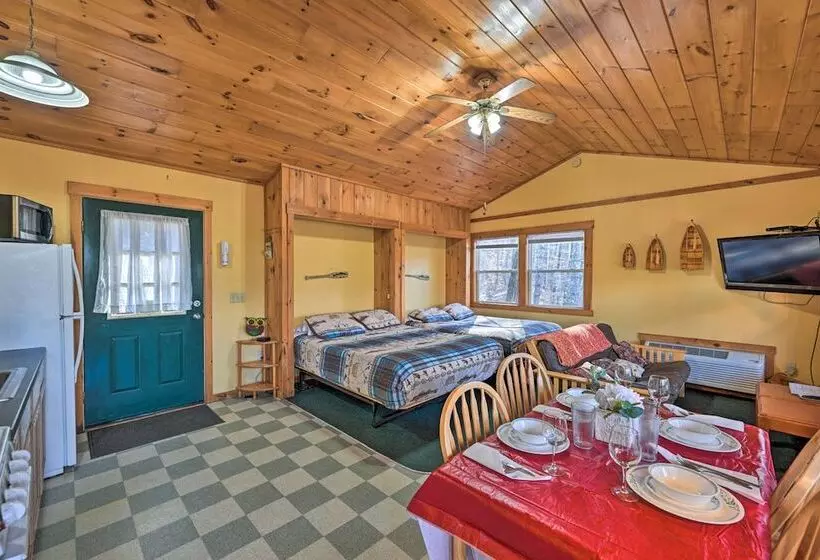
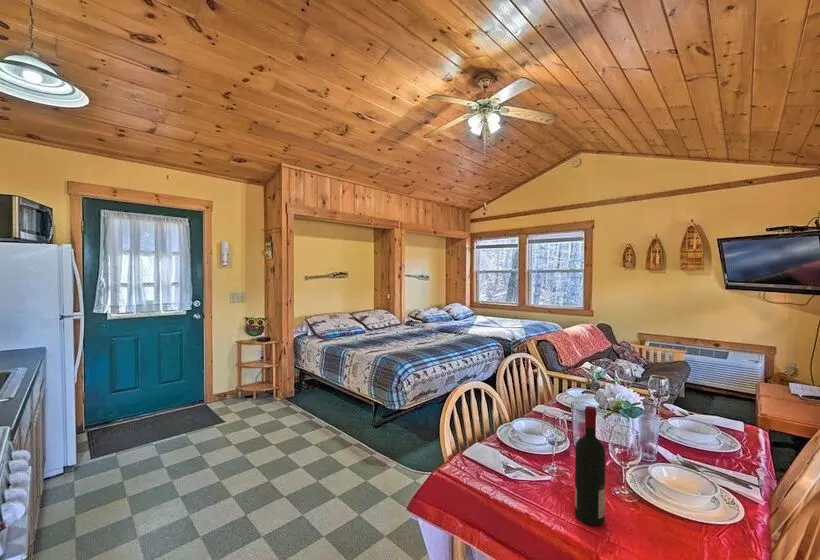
+ alcohol [574,405,606,526]
